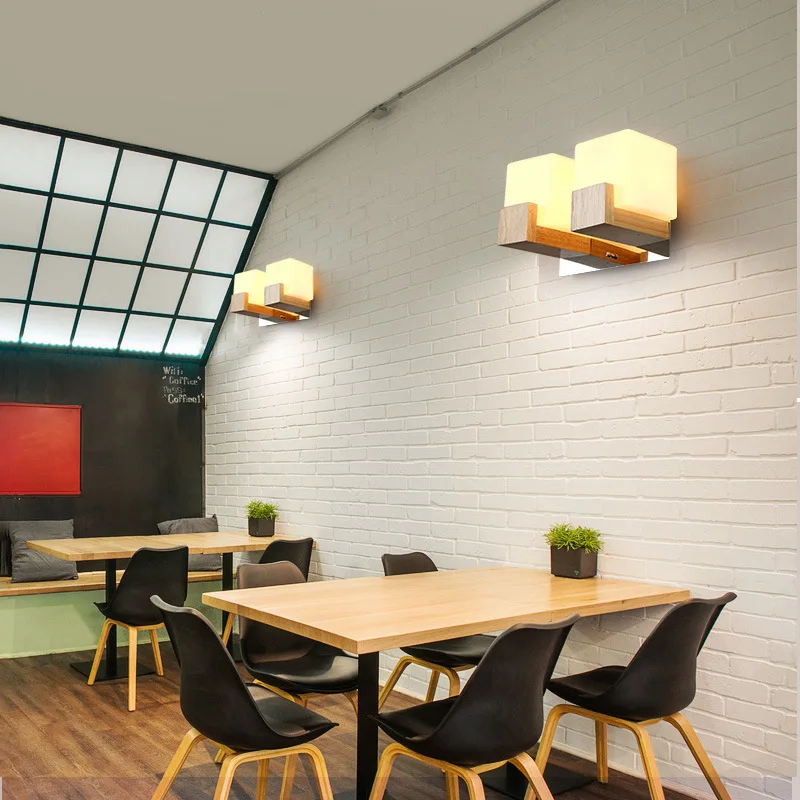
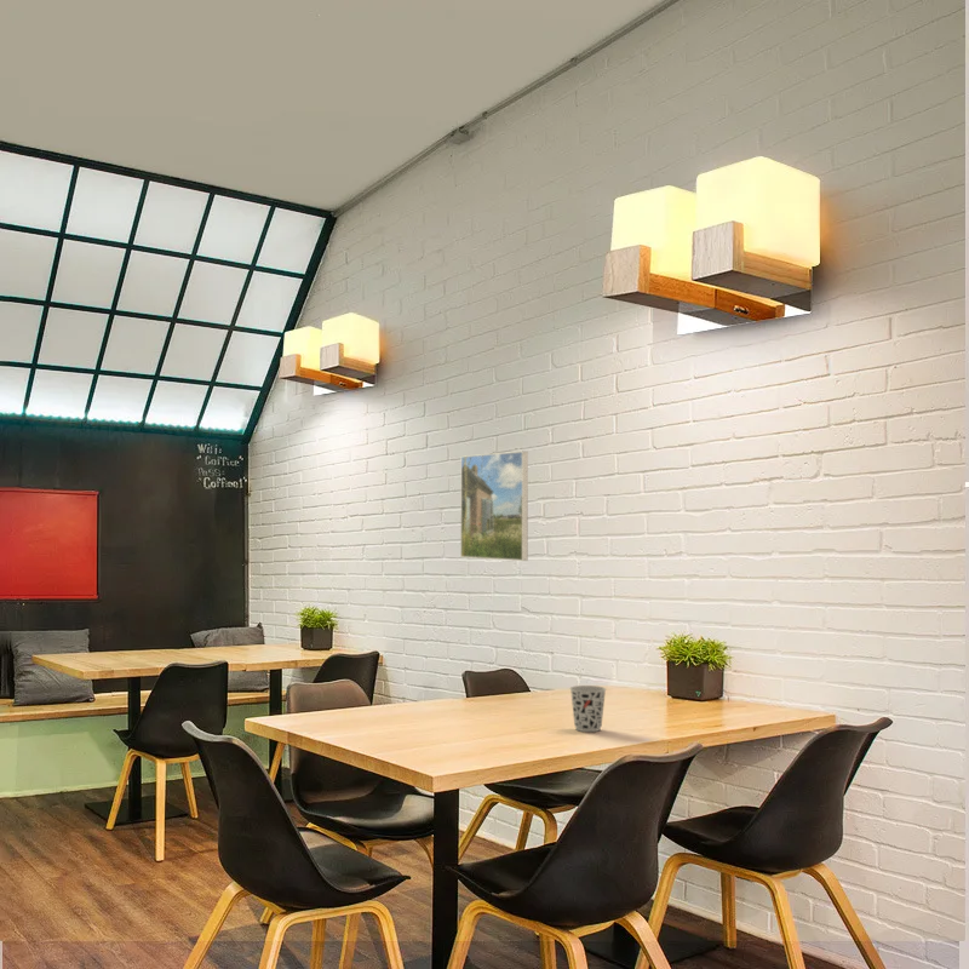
+ cup [569,684,607,733]
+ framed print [459,451,529,562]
